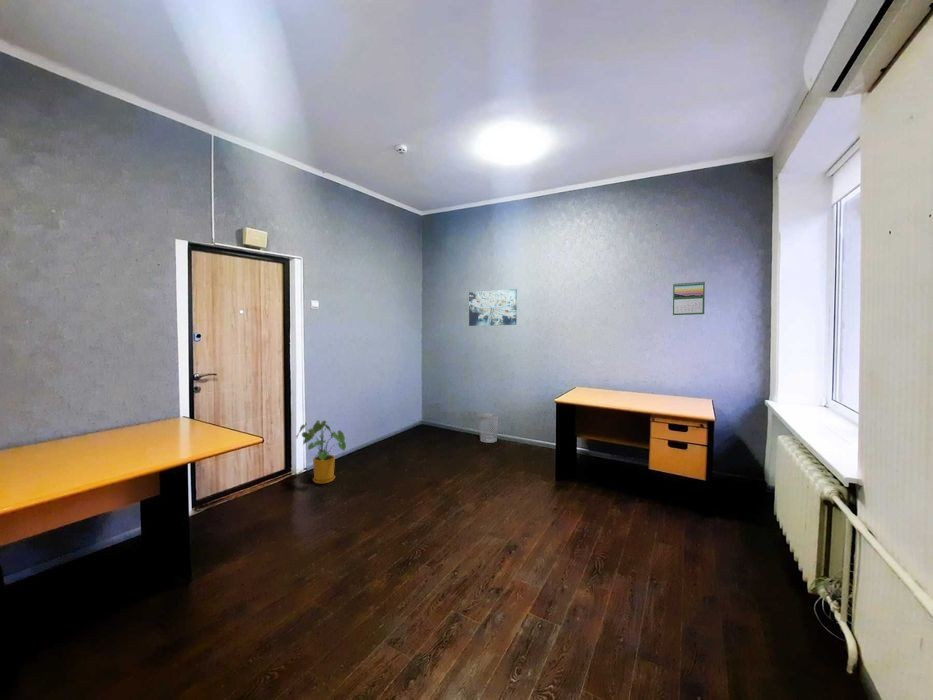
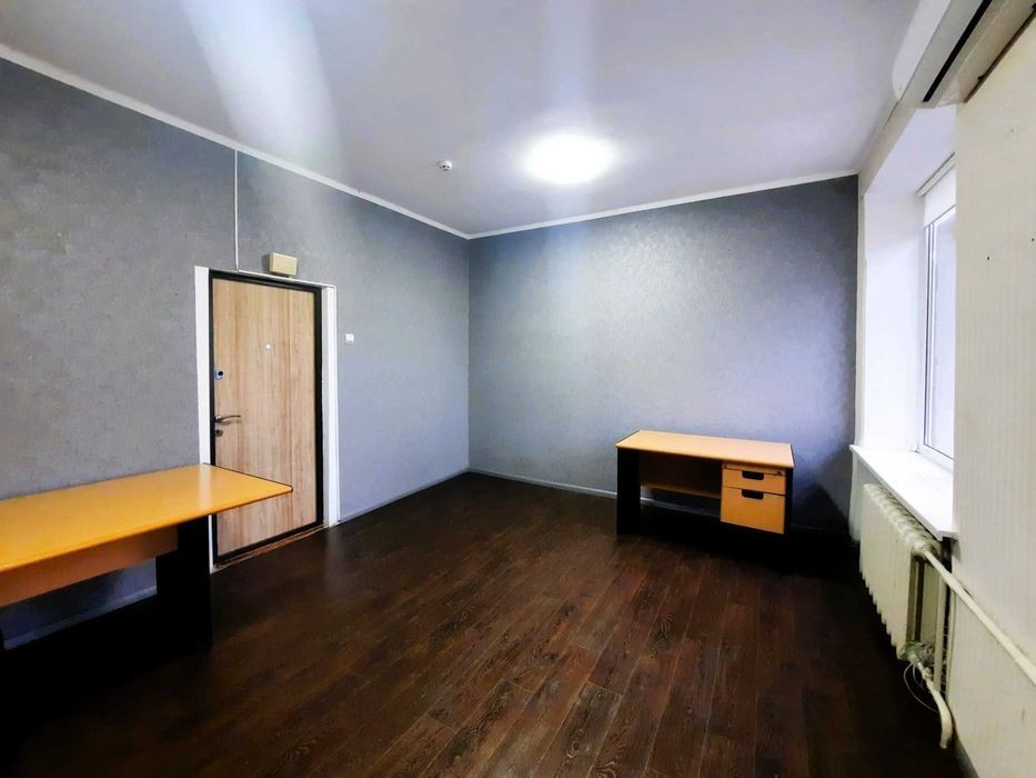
- wastebasket [477,412,500,444]
- wall art [468,288,518,327]
- house plant [295,419,347,485]
- calendar [672,280,706,316]
